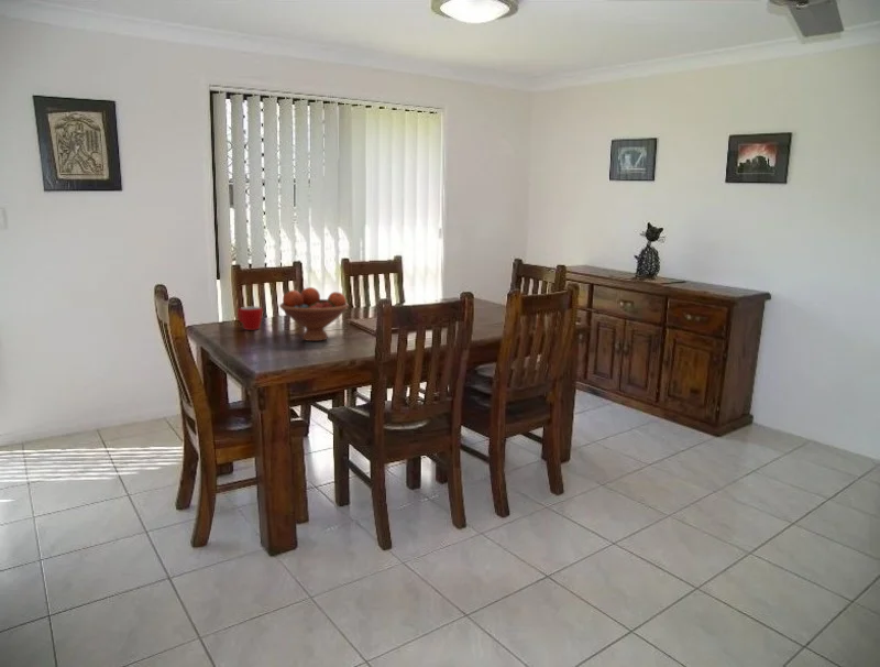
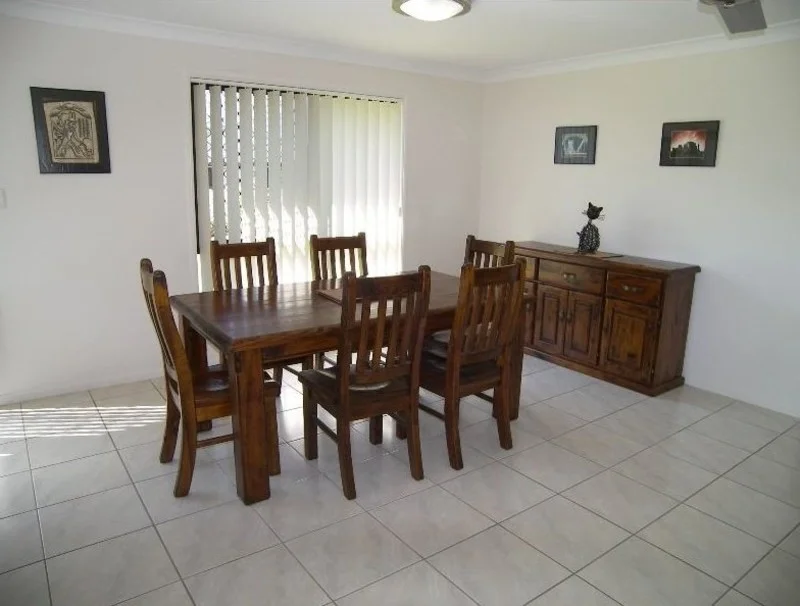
- mug [237,305,263,331]
- fruit bowl [278,286,350,342]
